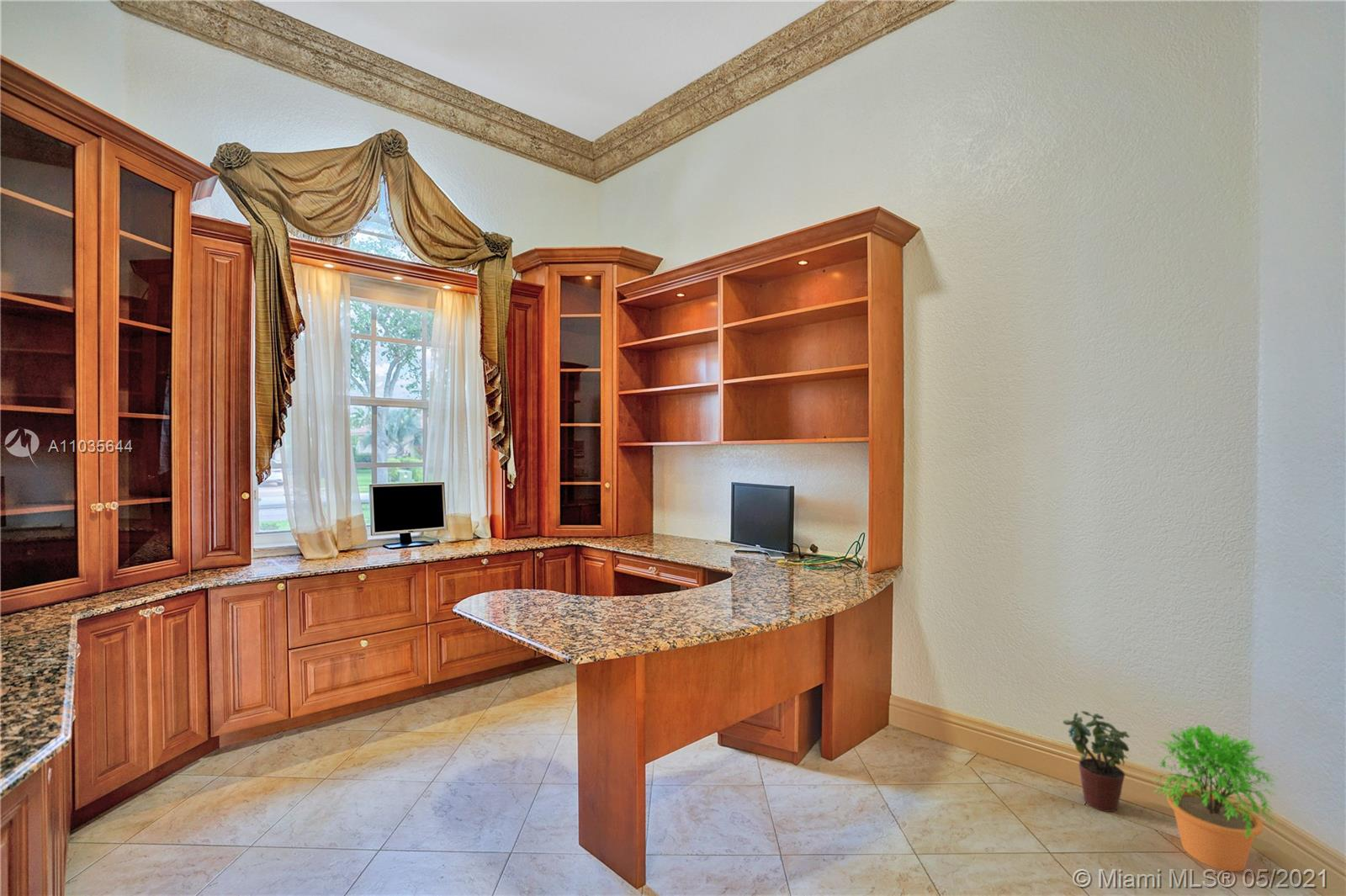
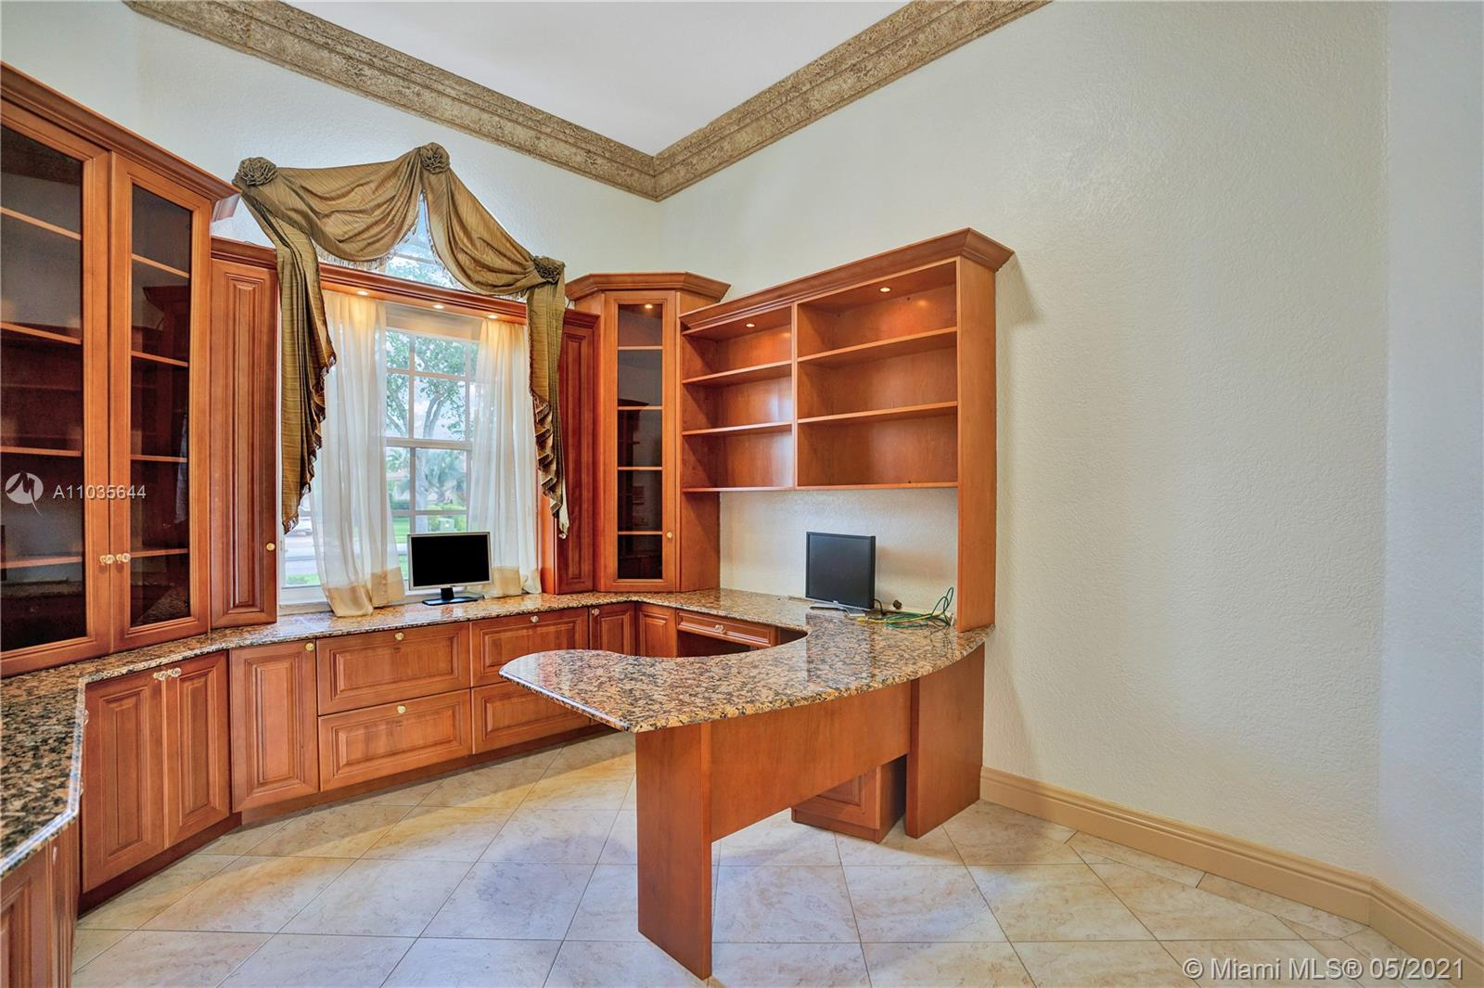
- potted plant [1062,710,1131,813]
- potted plant [1153,723,1281,872]
